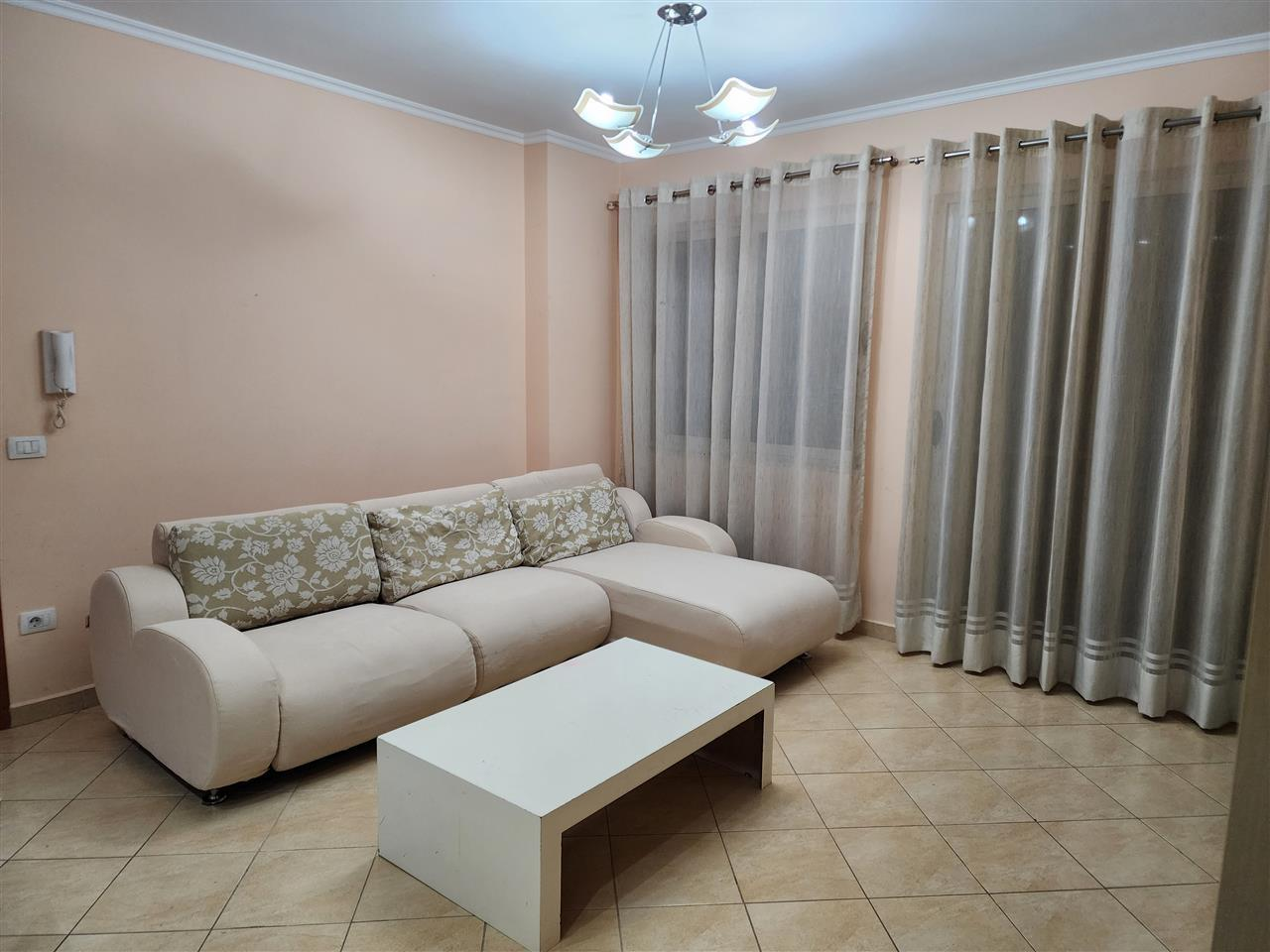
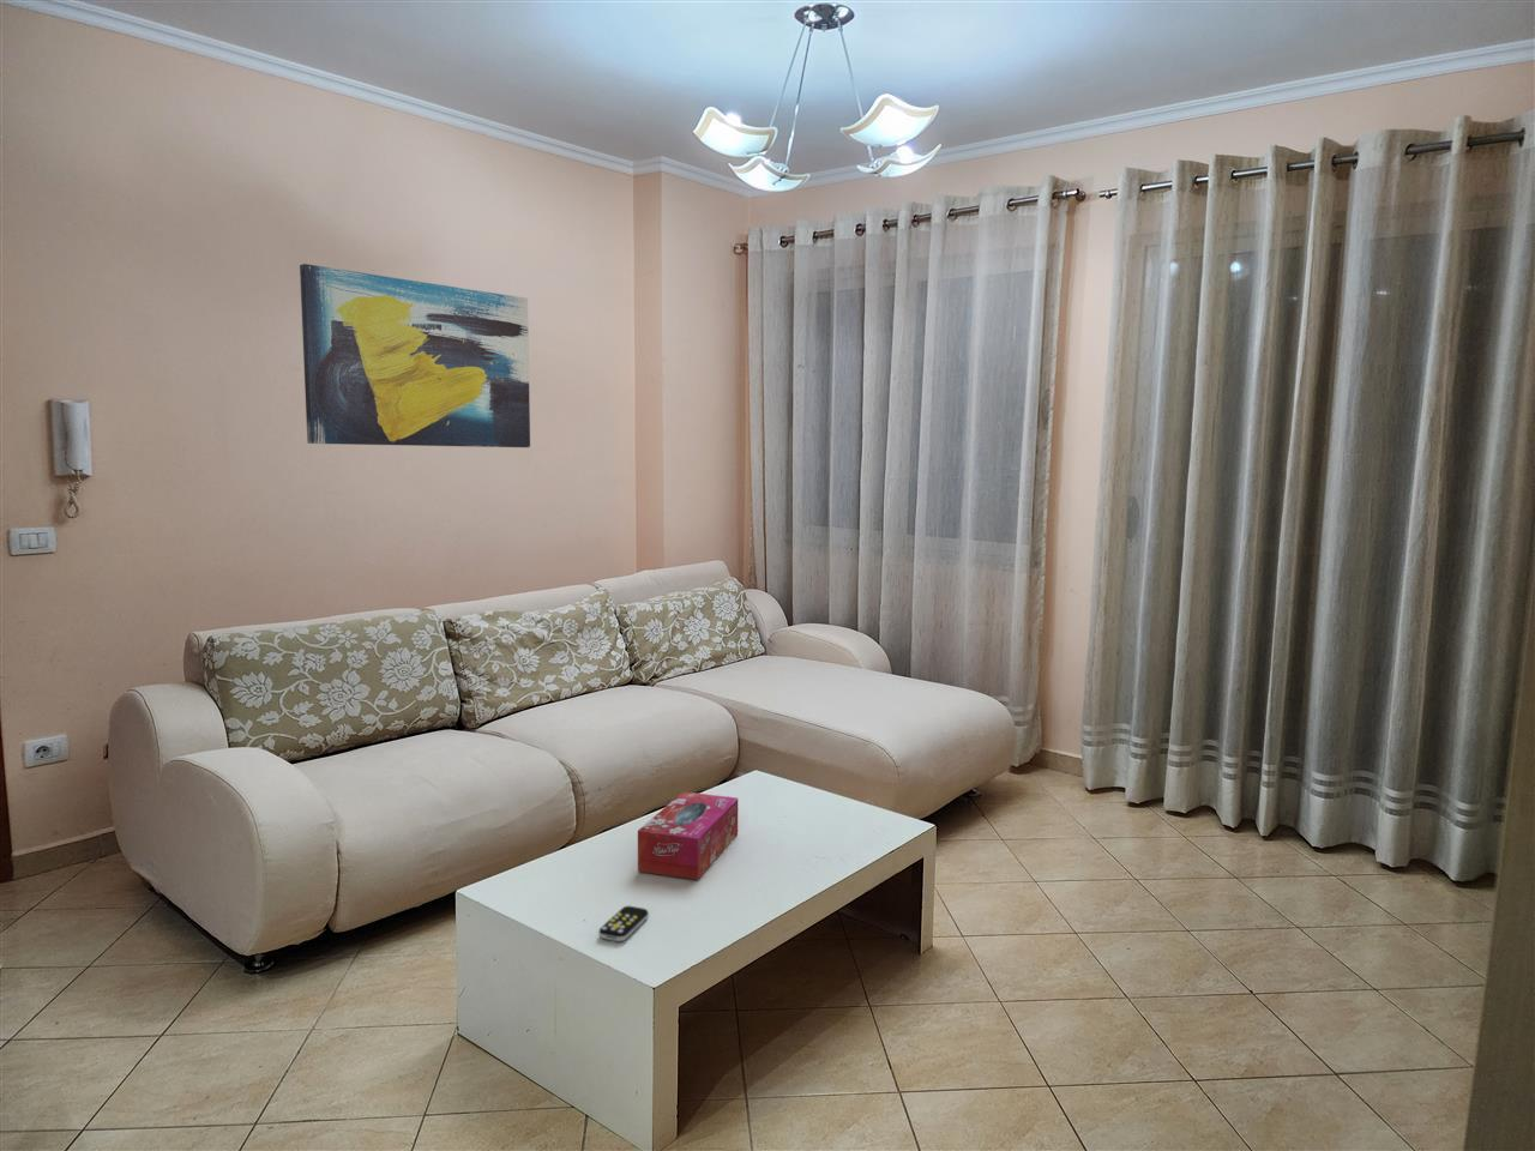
+ tissue box [637,791,738,881]
+ remote control [598,906,650,942]
+ wall art [299,262,532,449]
